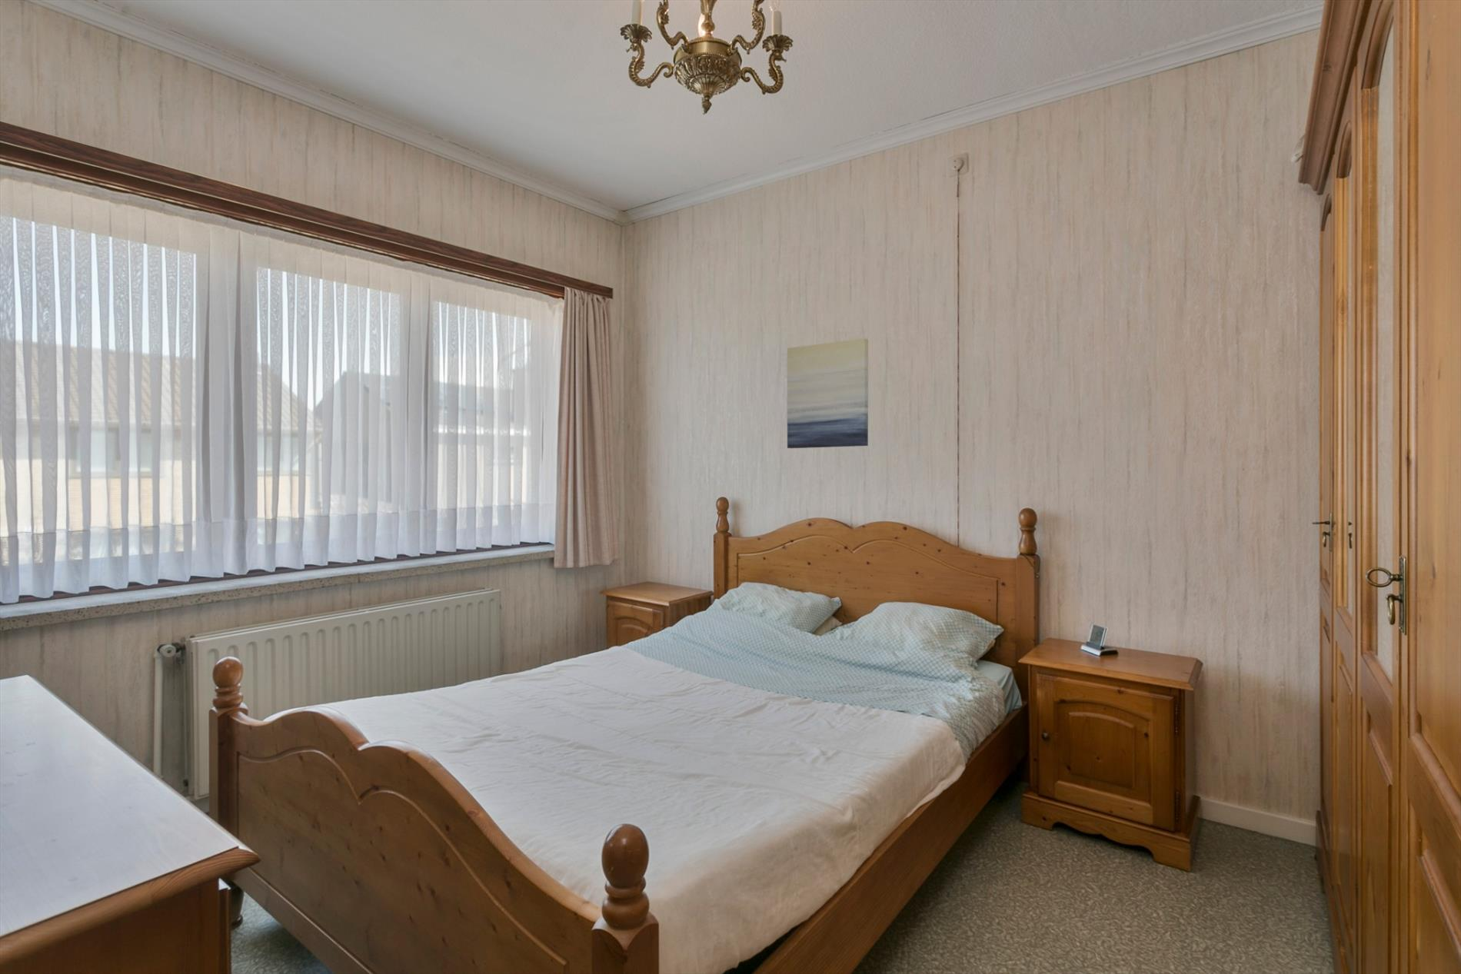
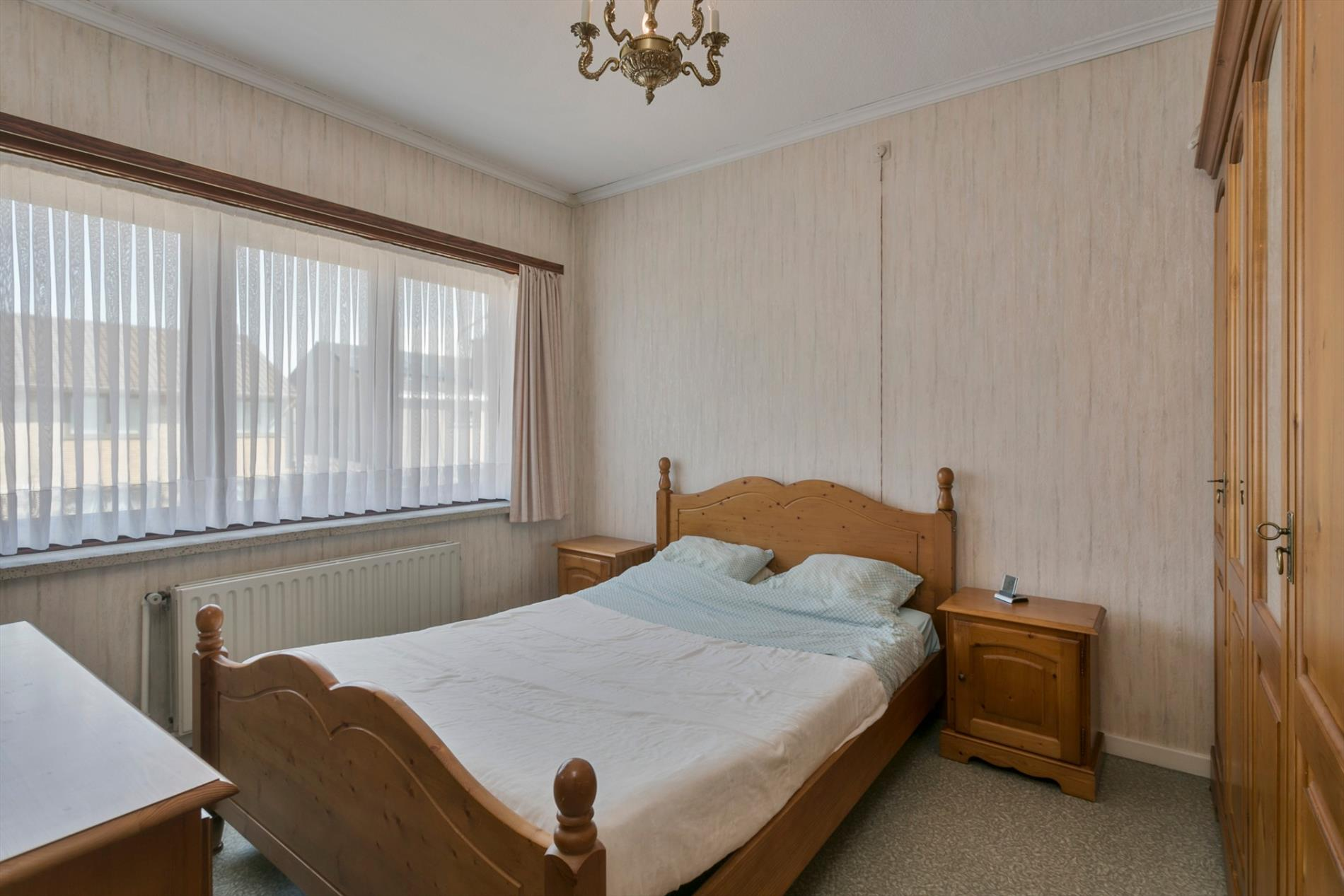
- wall art [787,337,869,449]
